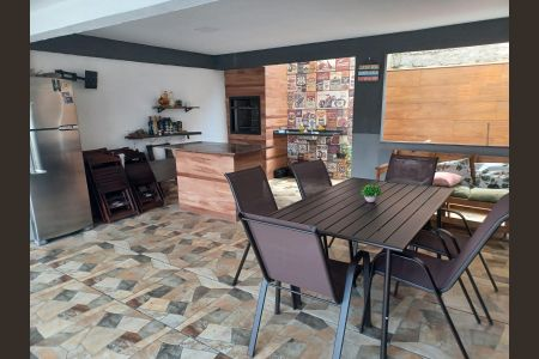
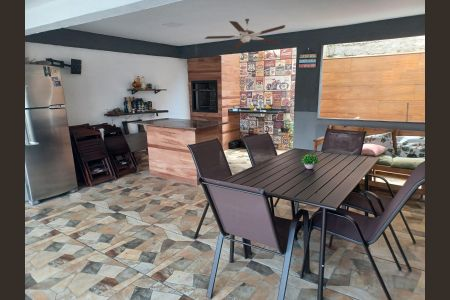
+ ceiling fan [203,18,286,50]
